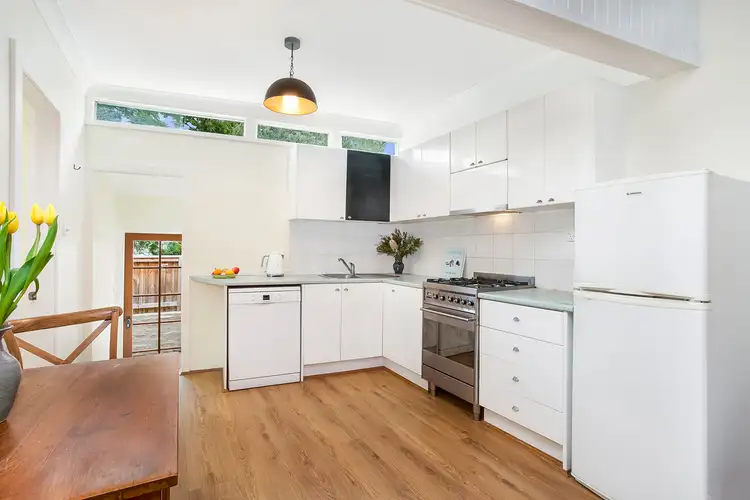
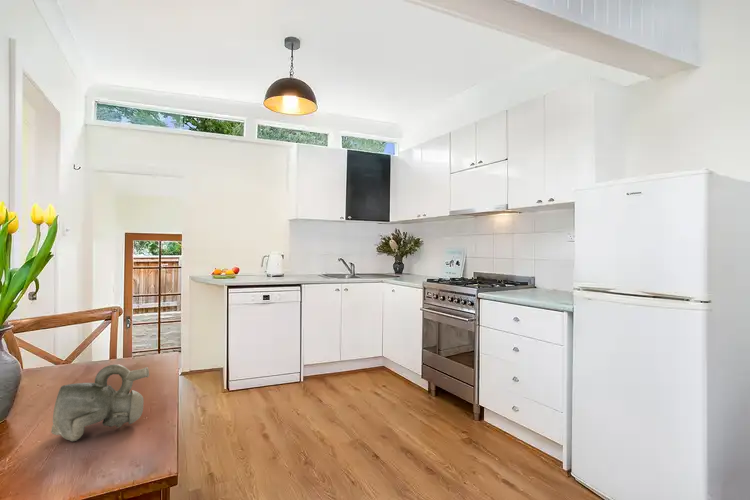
+ teapot [50,363,150,442]
